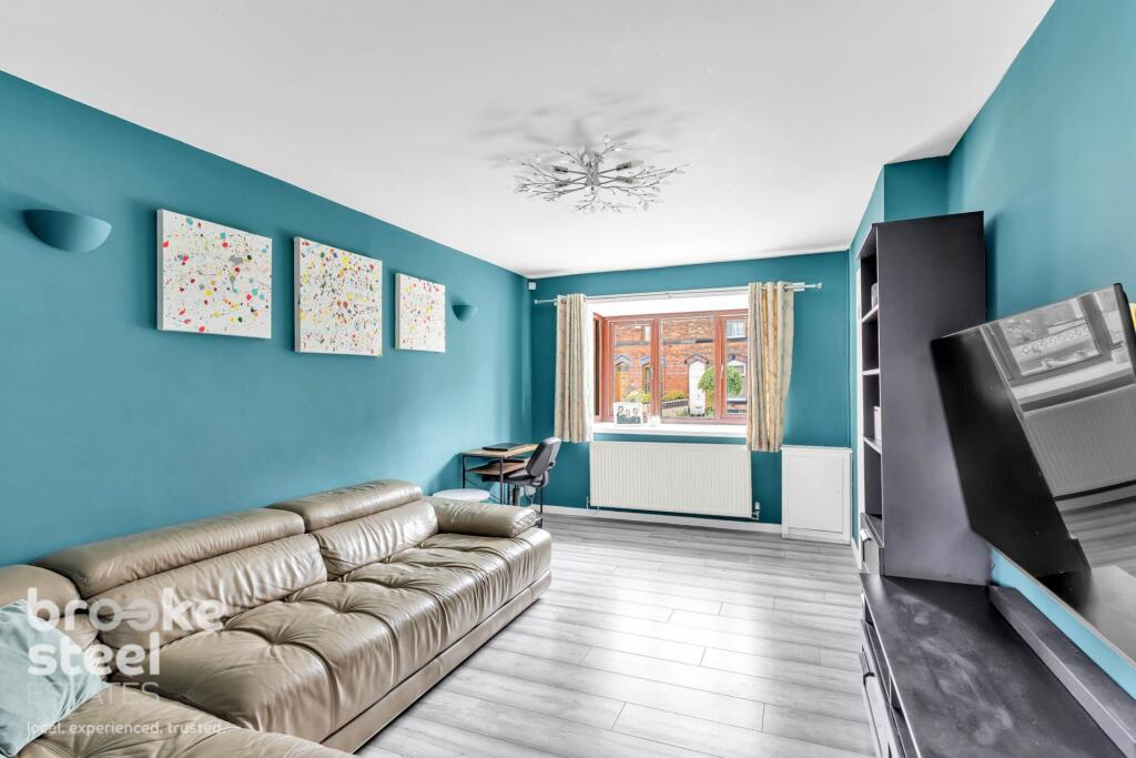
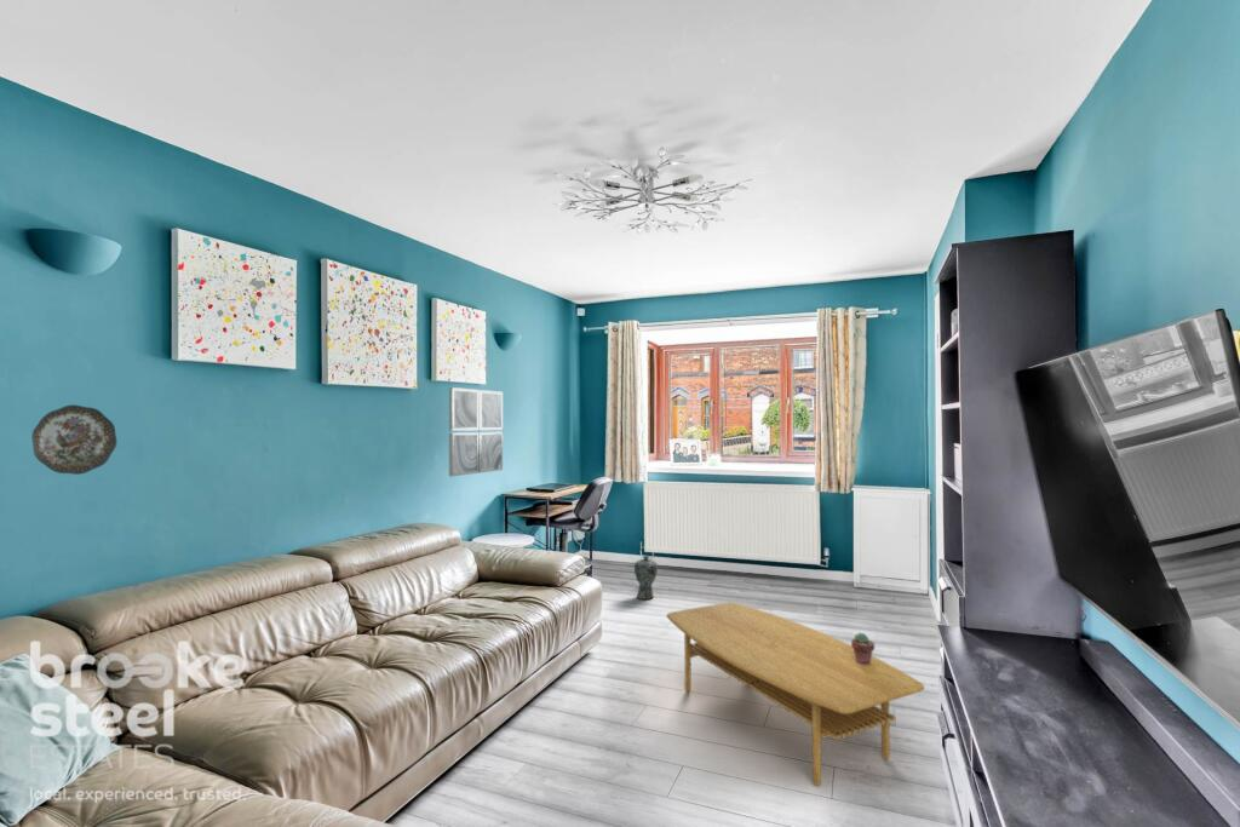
+ decorative plate [30,403,117,476]
+ wall art [448,386,504,477]
+ potted succulent [850,632,876,665]
+ vase [633,555,659,601]
+ coffee table [666,601,925,787]
